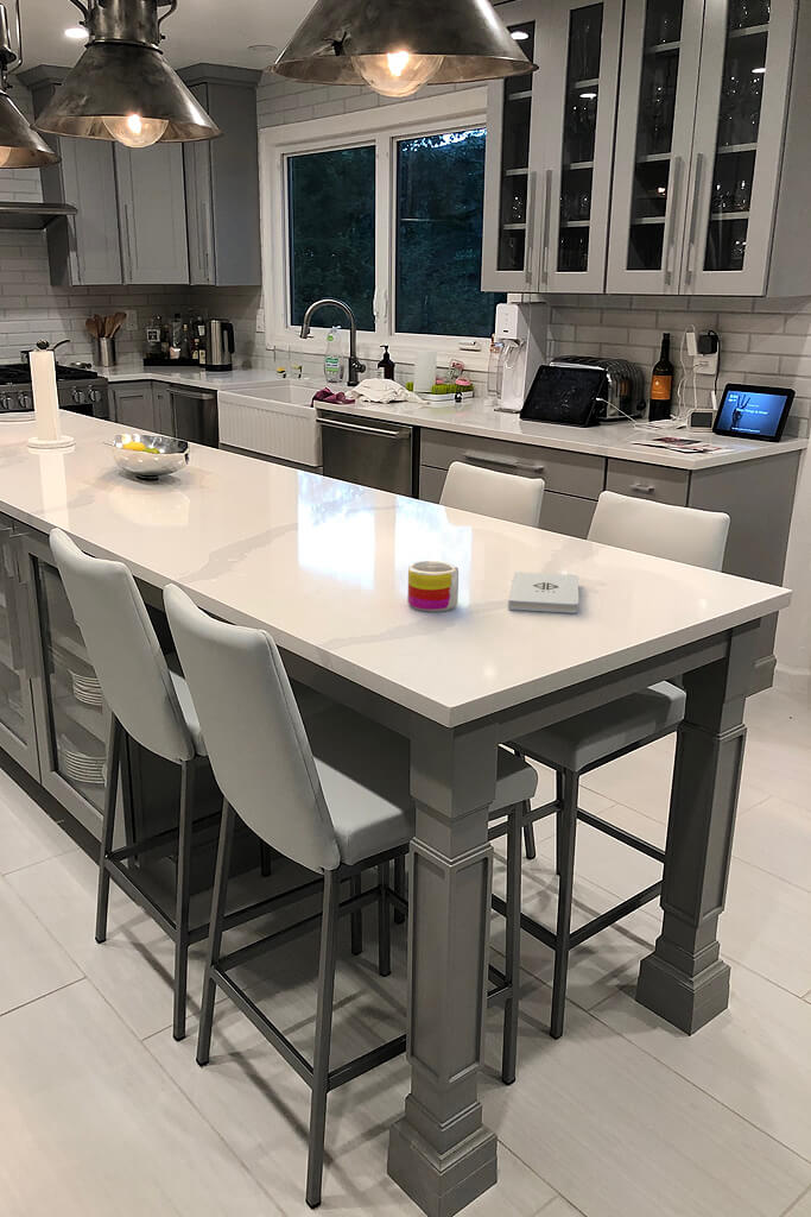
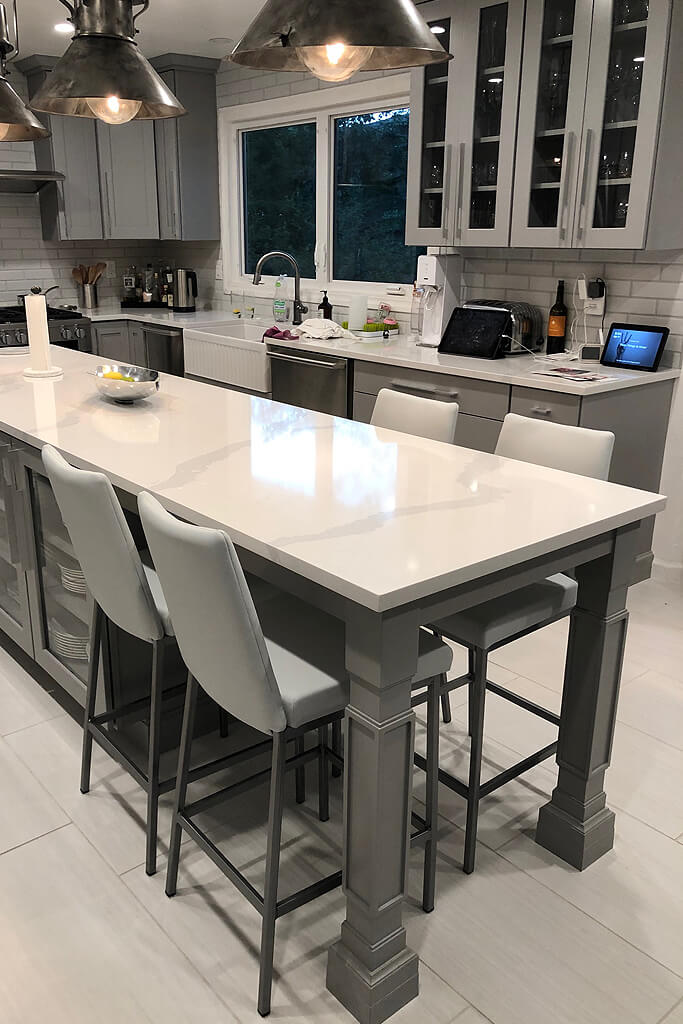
- mug [406,560,460,613]
- notepad [507,570,579,614]
